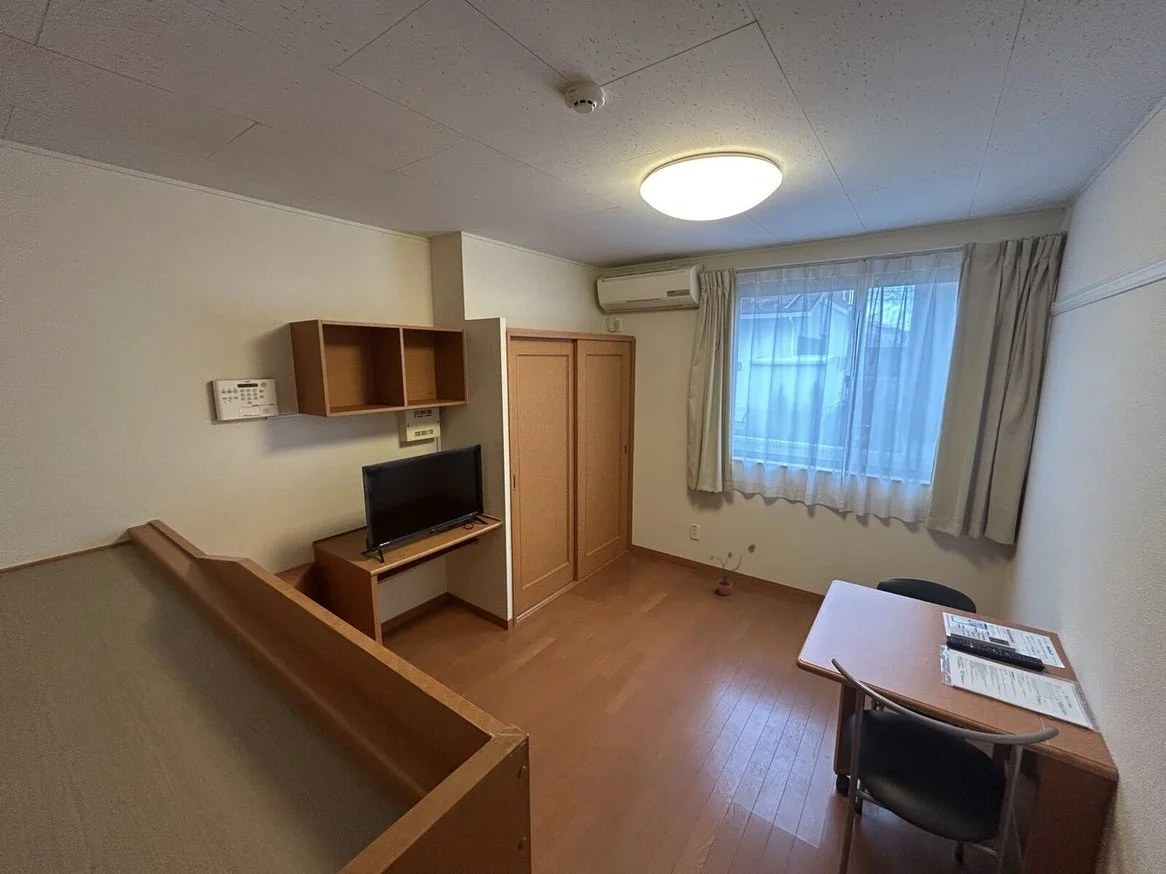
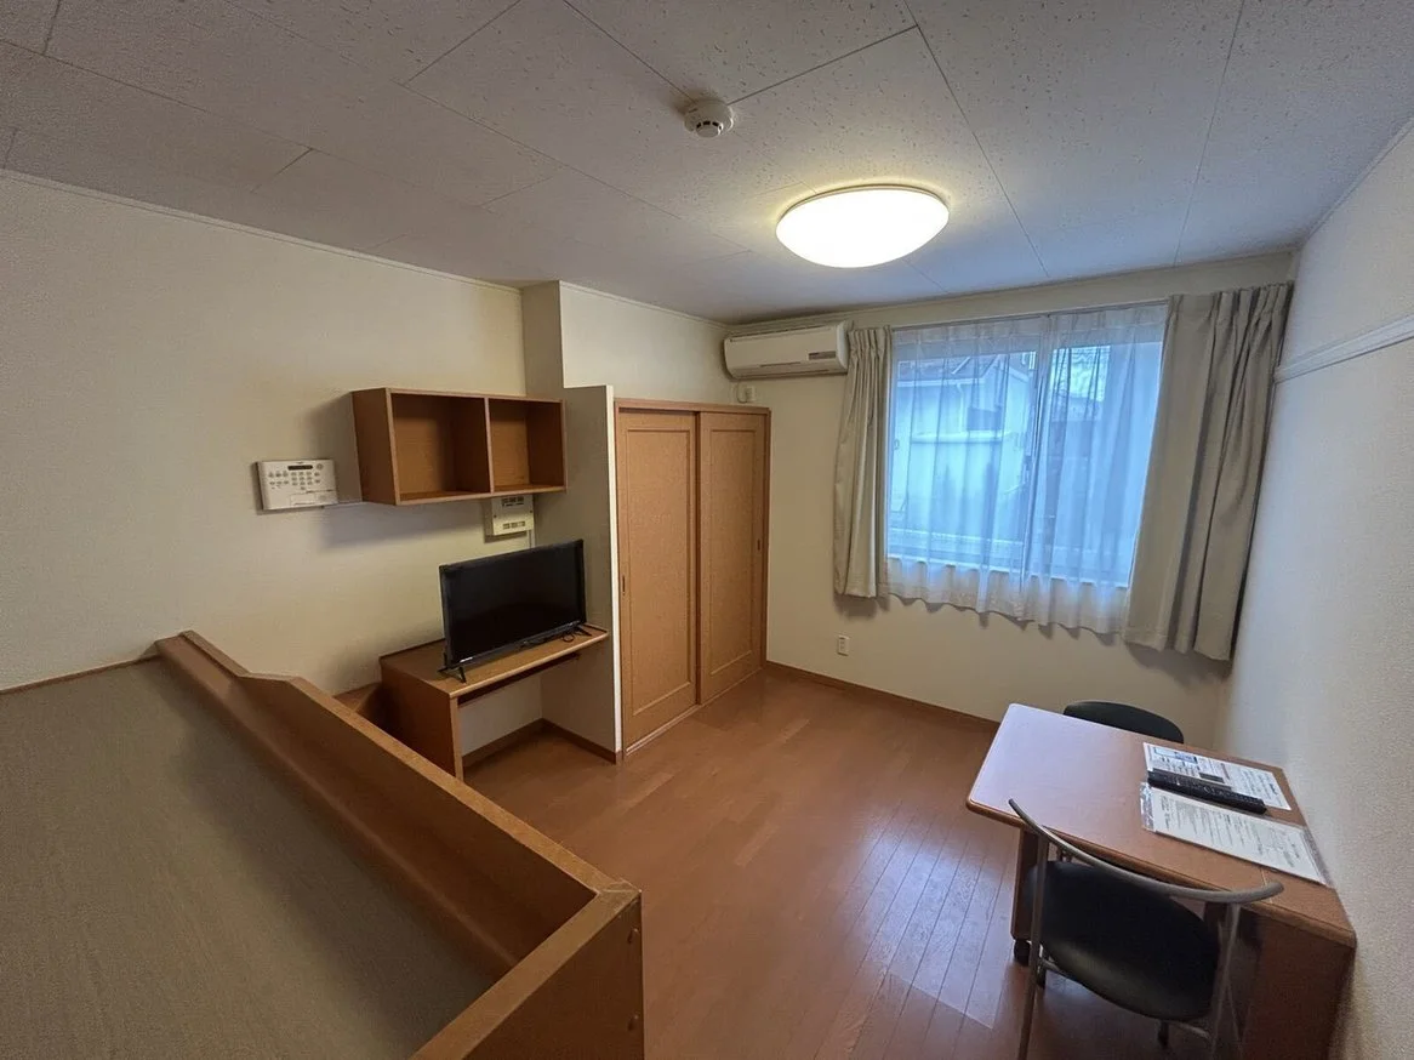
- potted plant [709,544,756,596]
